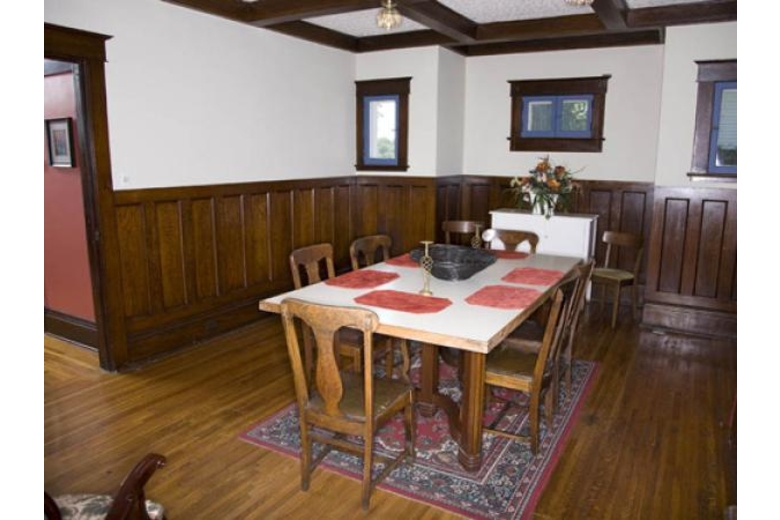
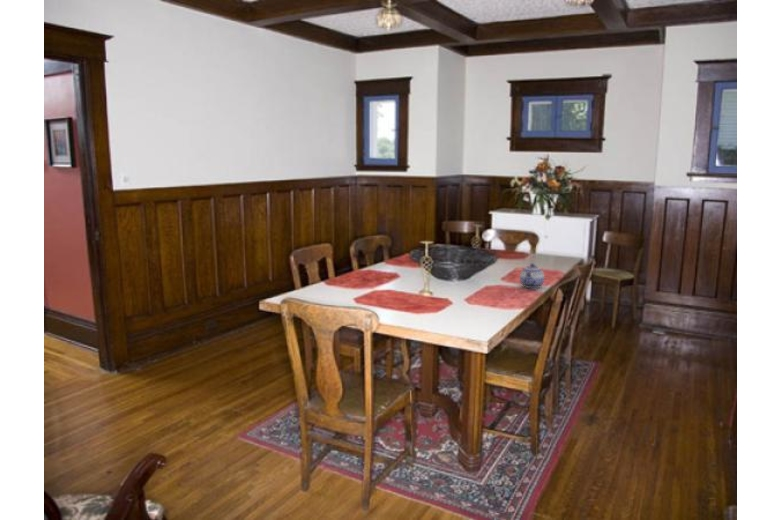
+ teapot [519,262,545,289]
